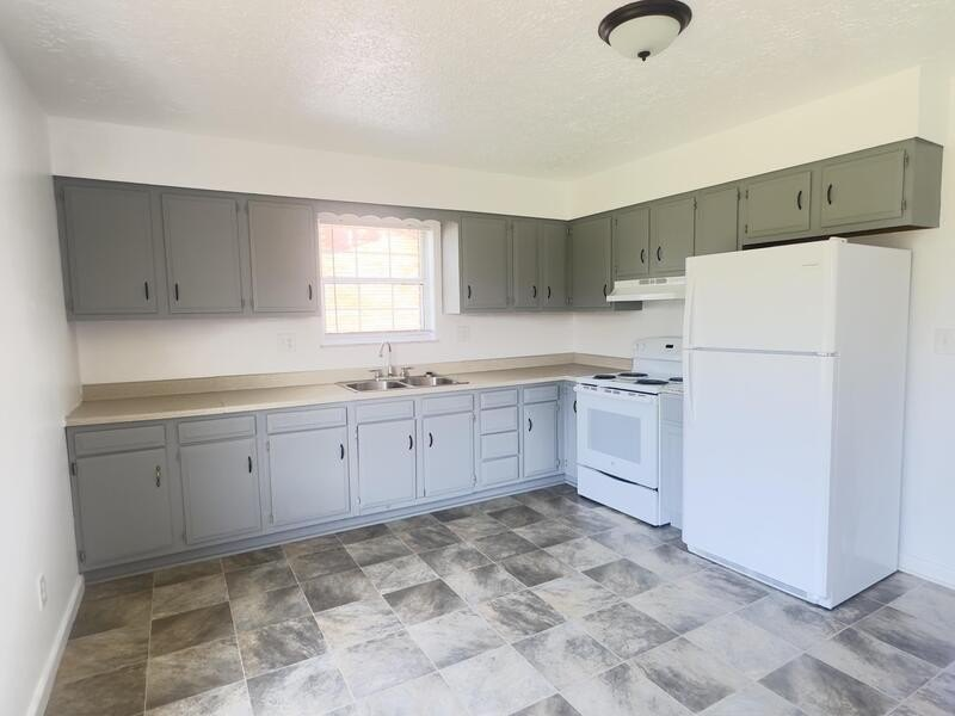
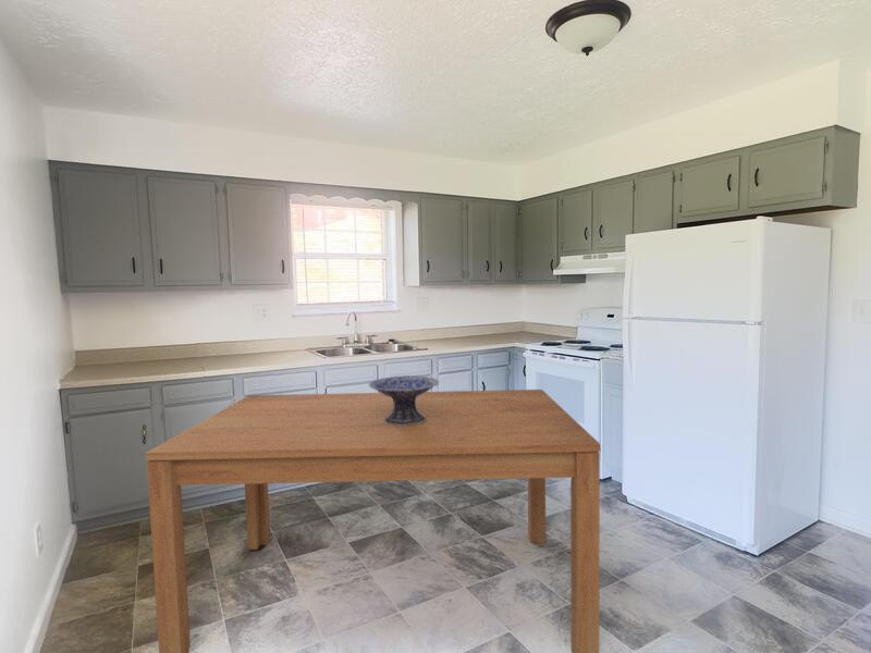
+ decorative bowl [368,374,440,426]
+ dining table [145,389,601,653]
